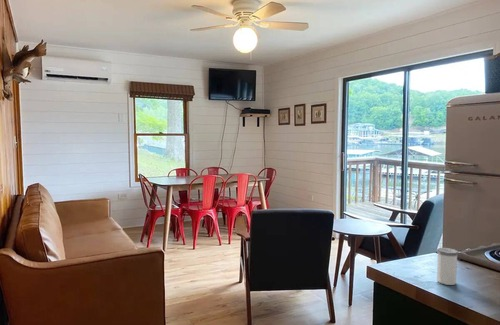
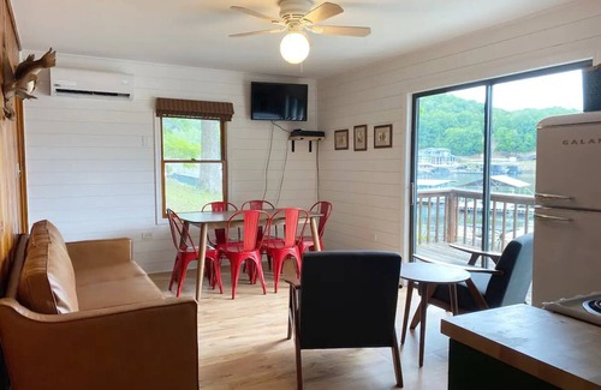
- salt shaker [436,247,459,286]
